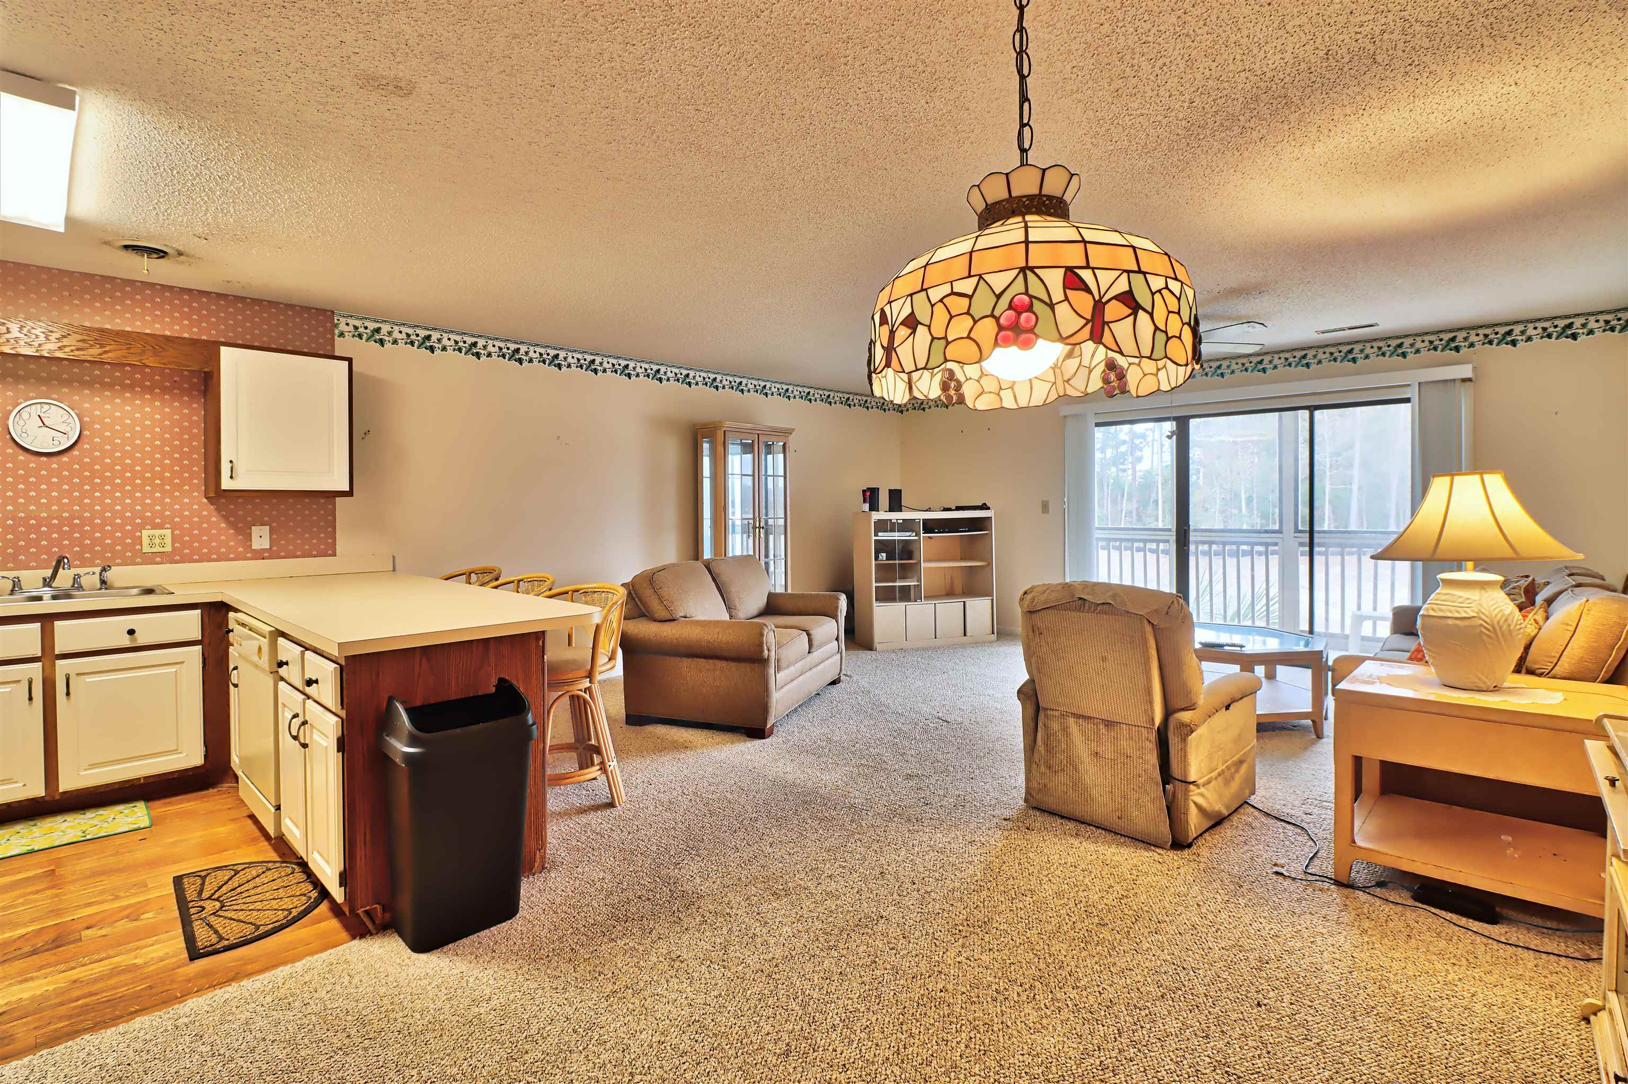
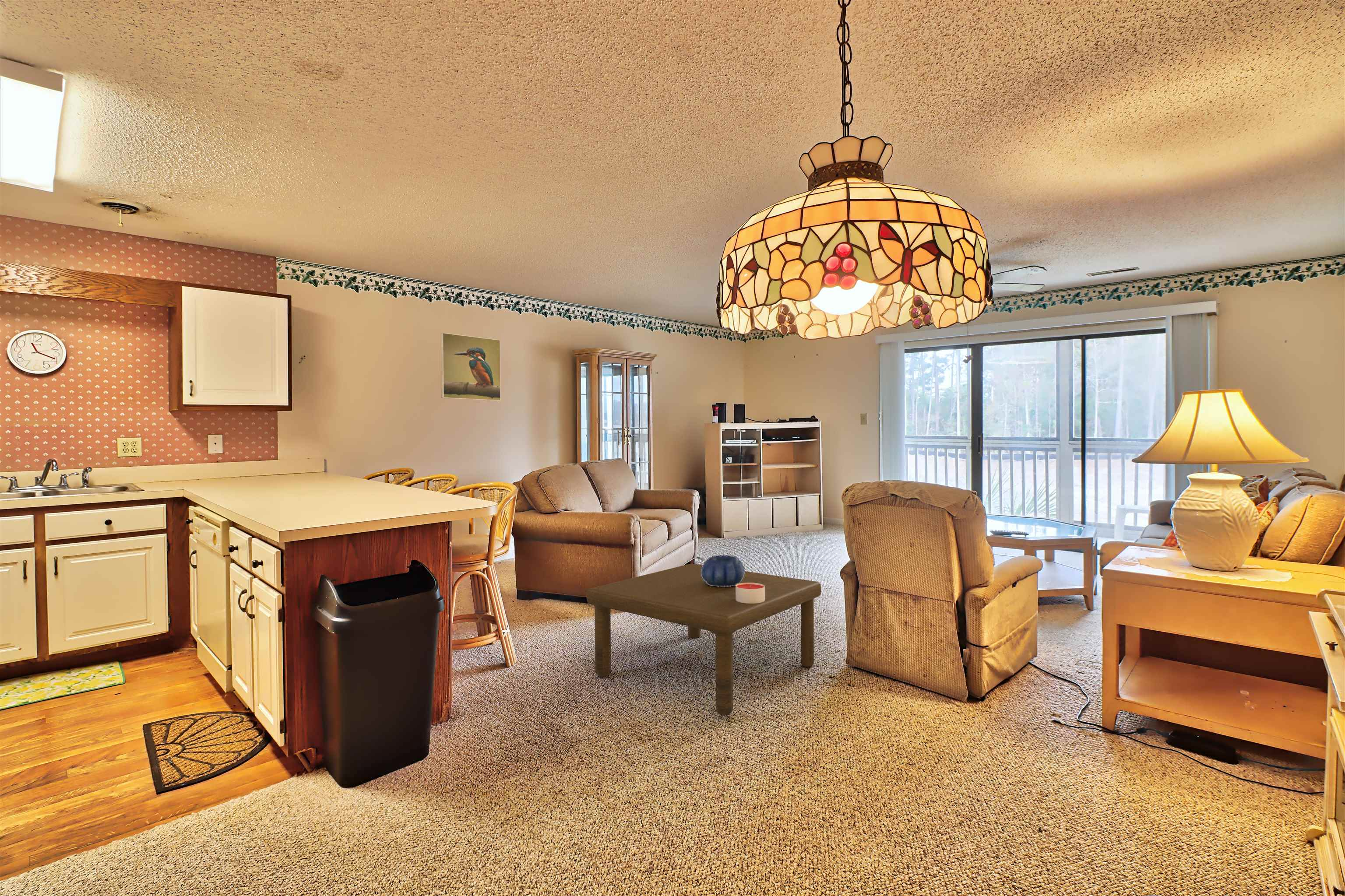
+ decorative bowl [701,555,745,587]
+ candle [736,583,765,604]
+ coffee table [586,563,821,716]
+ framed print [440,332,501,401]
